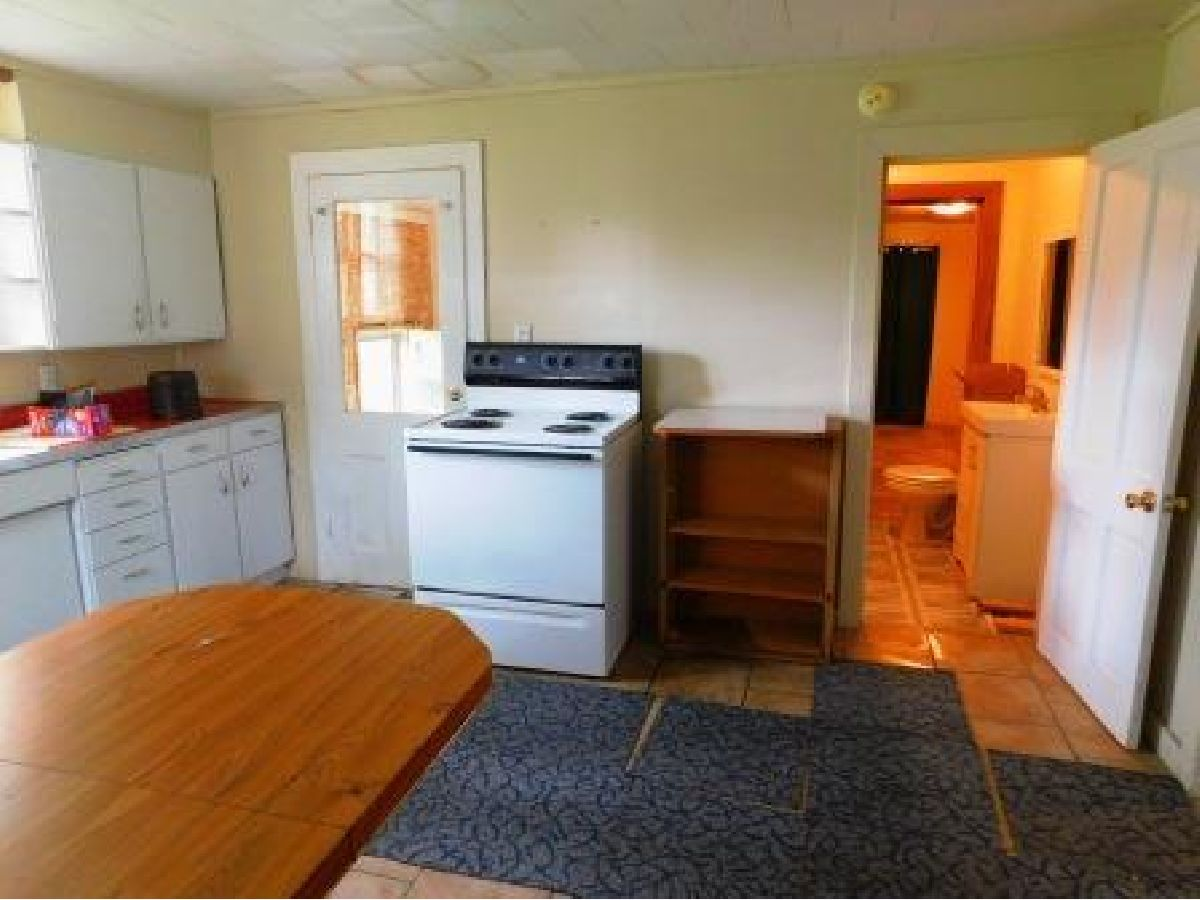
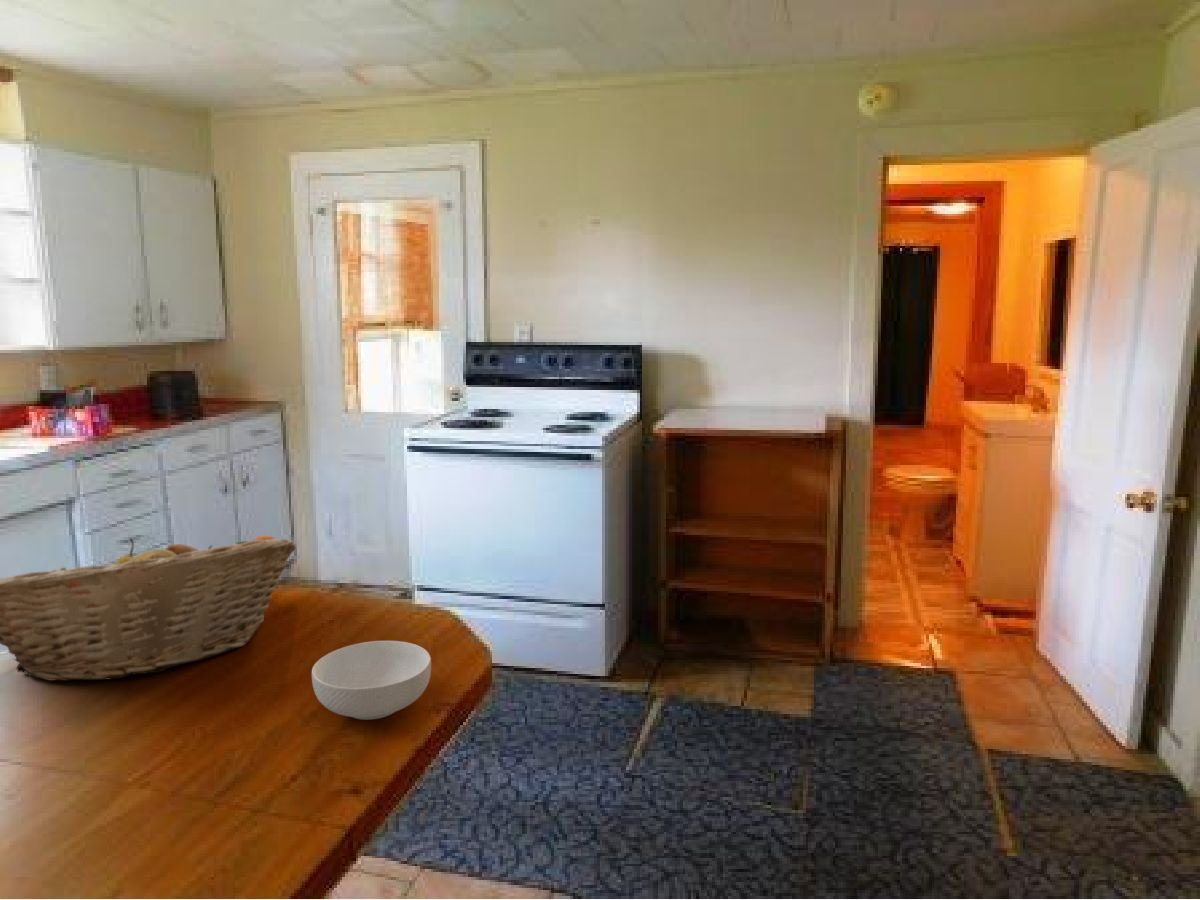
+ cereal bowl [311,640,432,721]
+ fruit basket [0,535,297,682]
